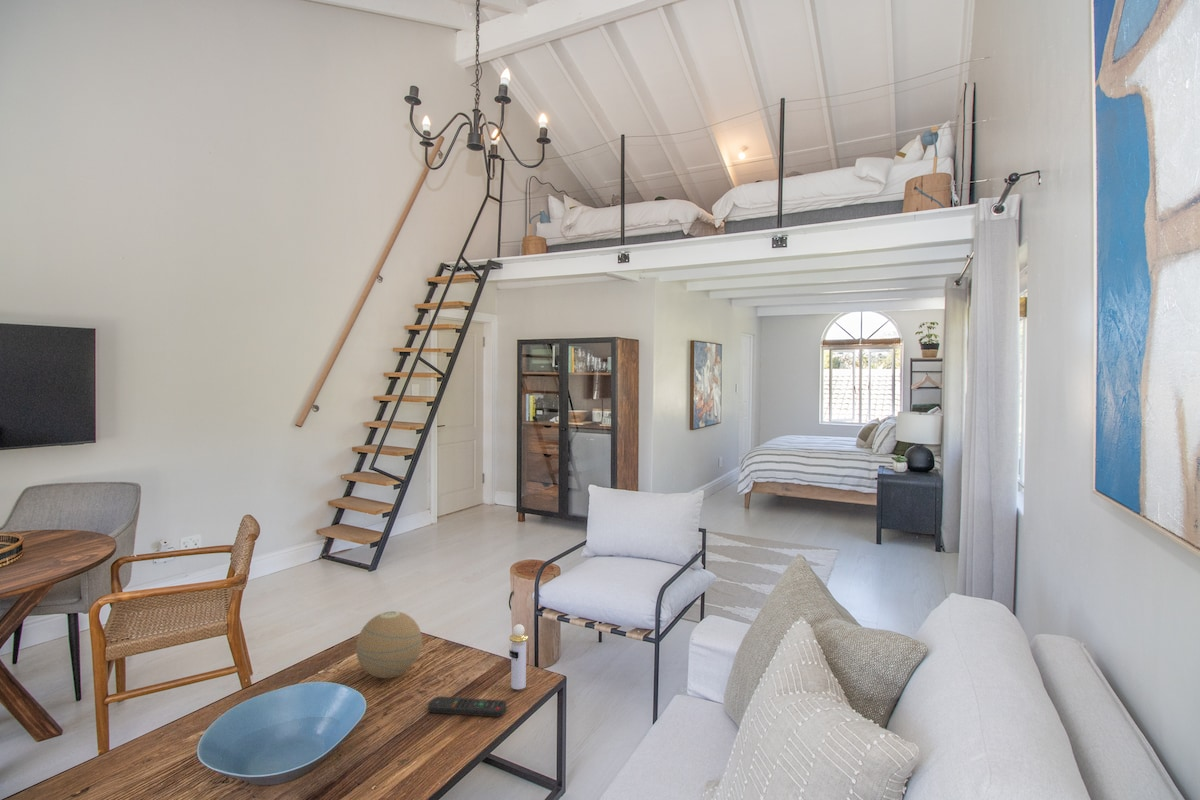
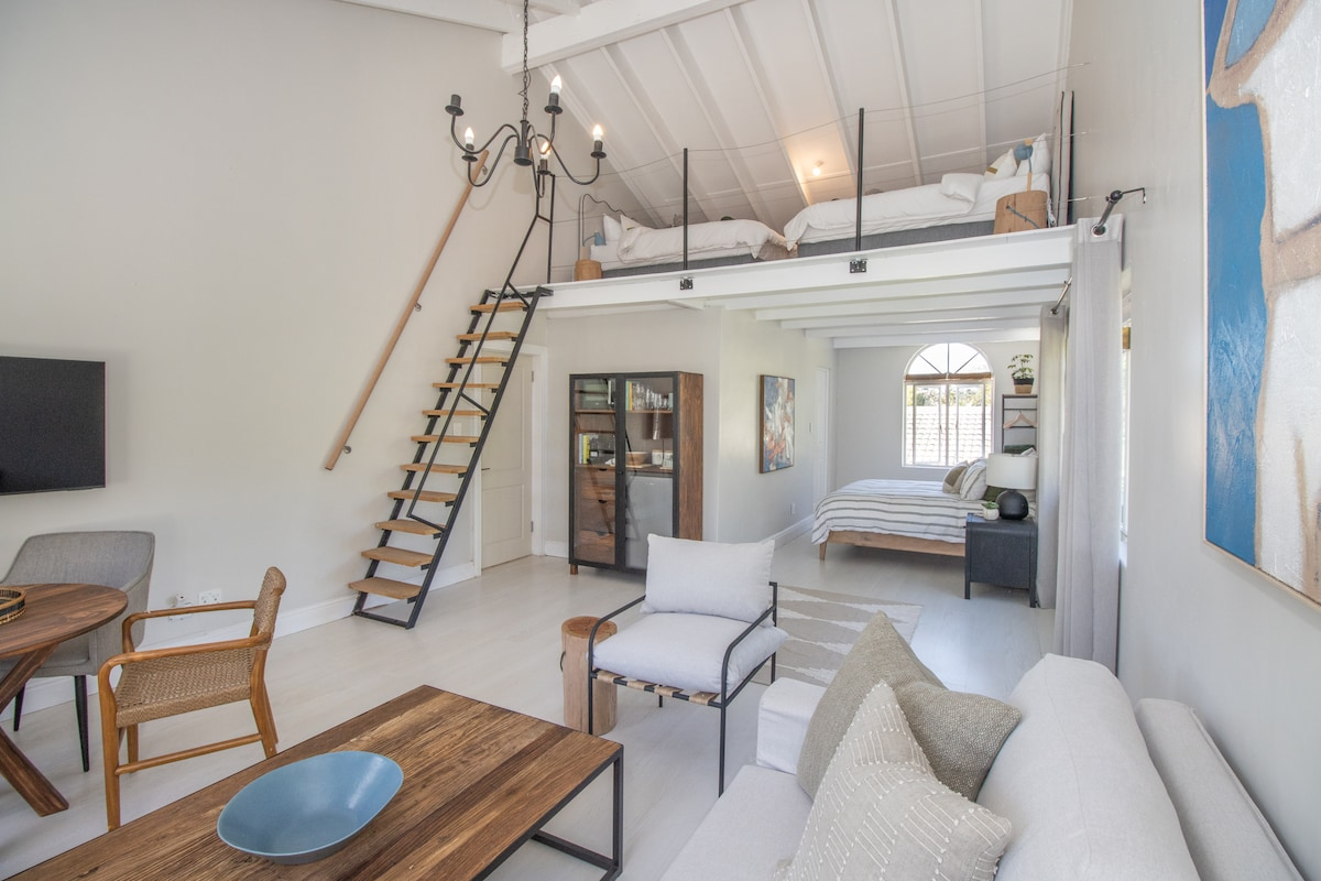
- decorative orb [355,610,423,679]
- perfume bottle [508,623,529,690]
- remote control [427,696,508,718]
